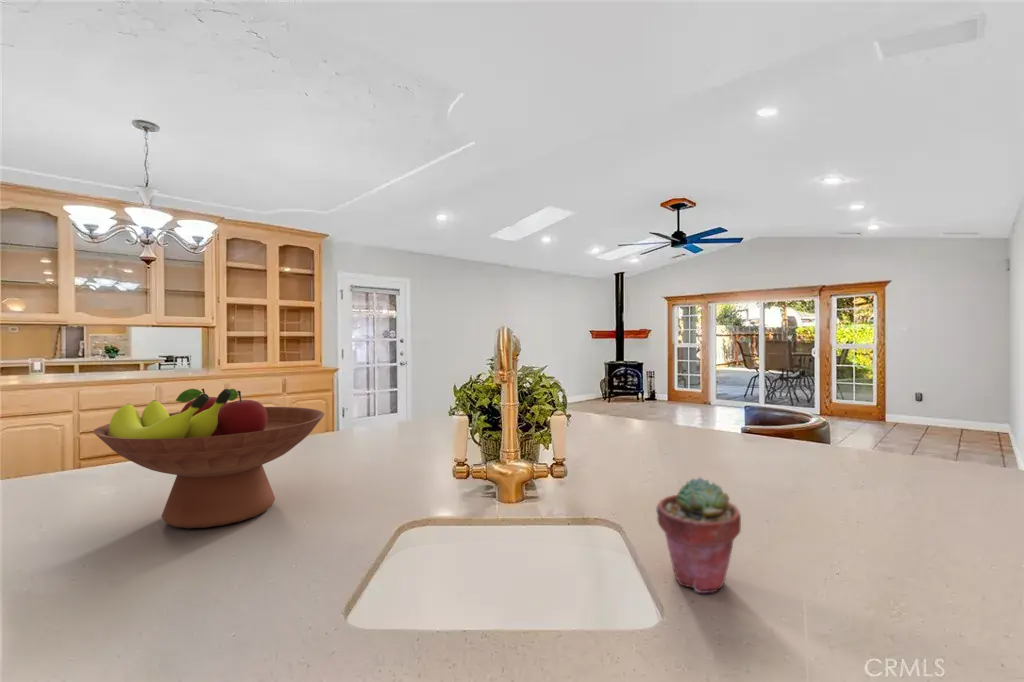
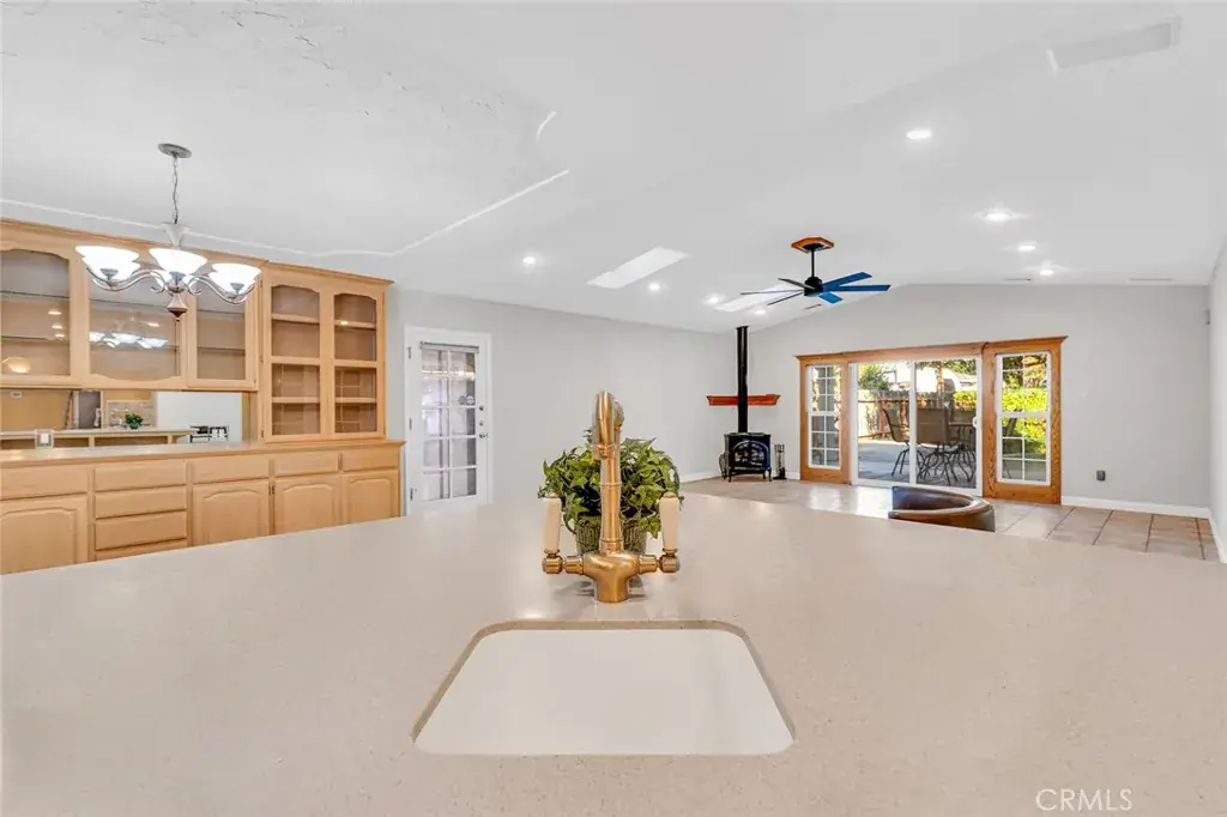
- potted succulent [655,476,742,594]
- fruit bowl [92,387,325,529]
